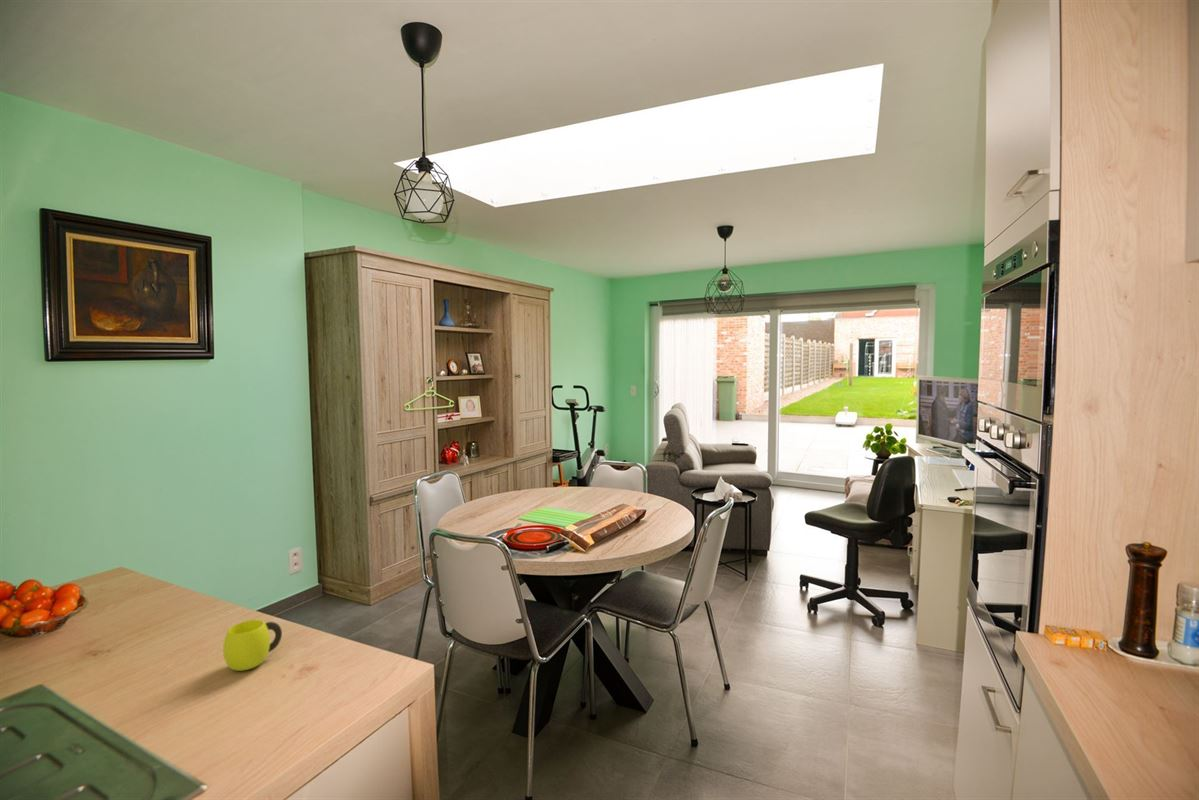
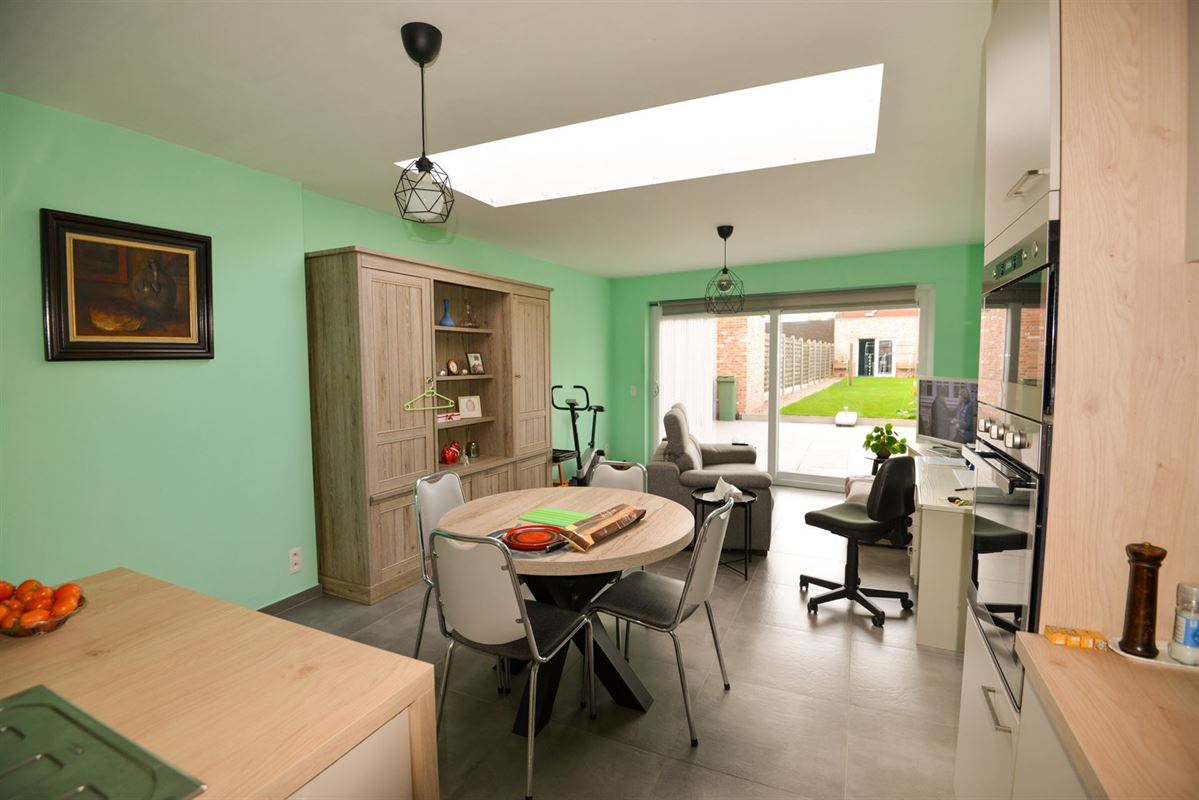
- cup [222,619,283,672]
